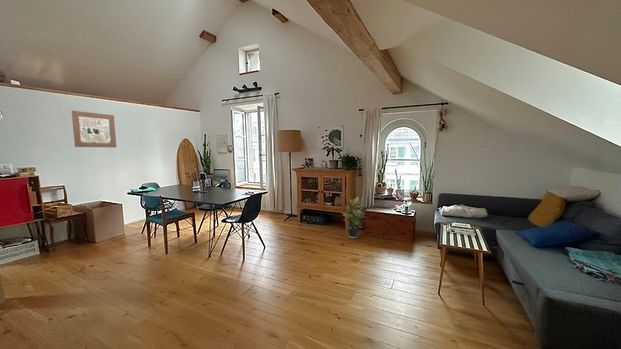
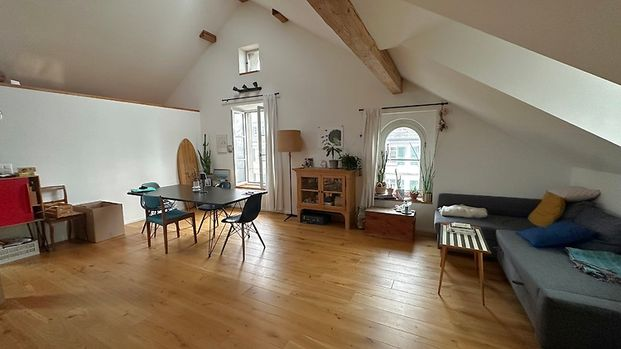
- wall art [71,110,117,148]
- potted plant [341,196,364,239]
